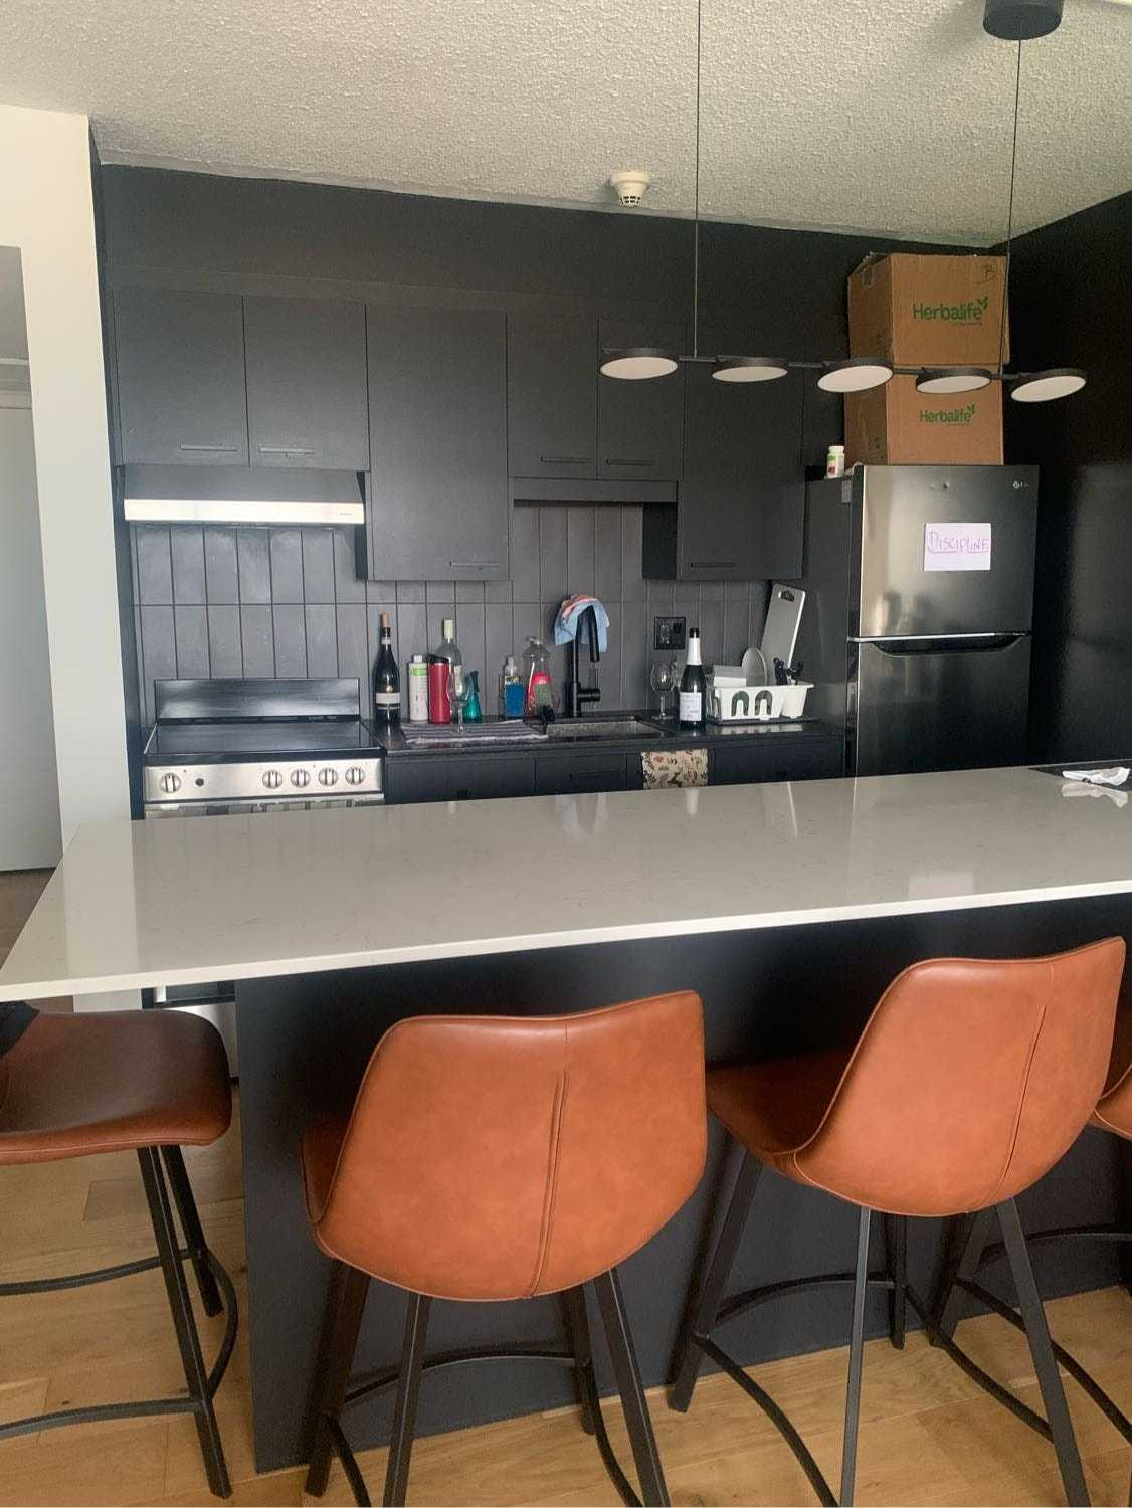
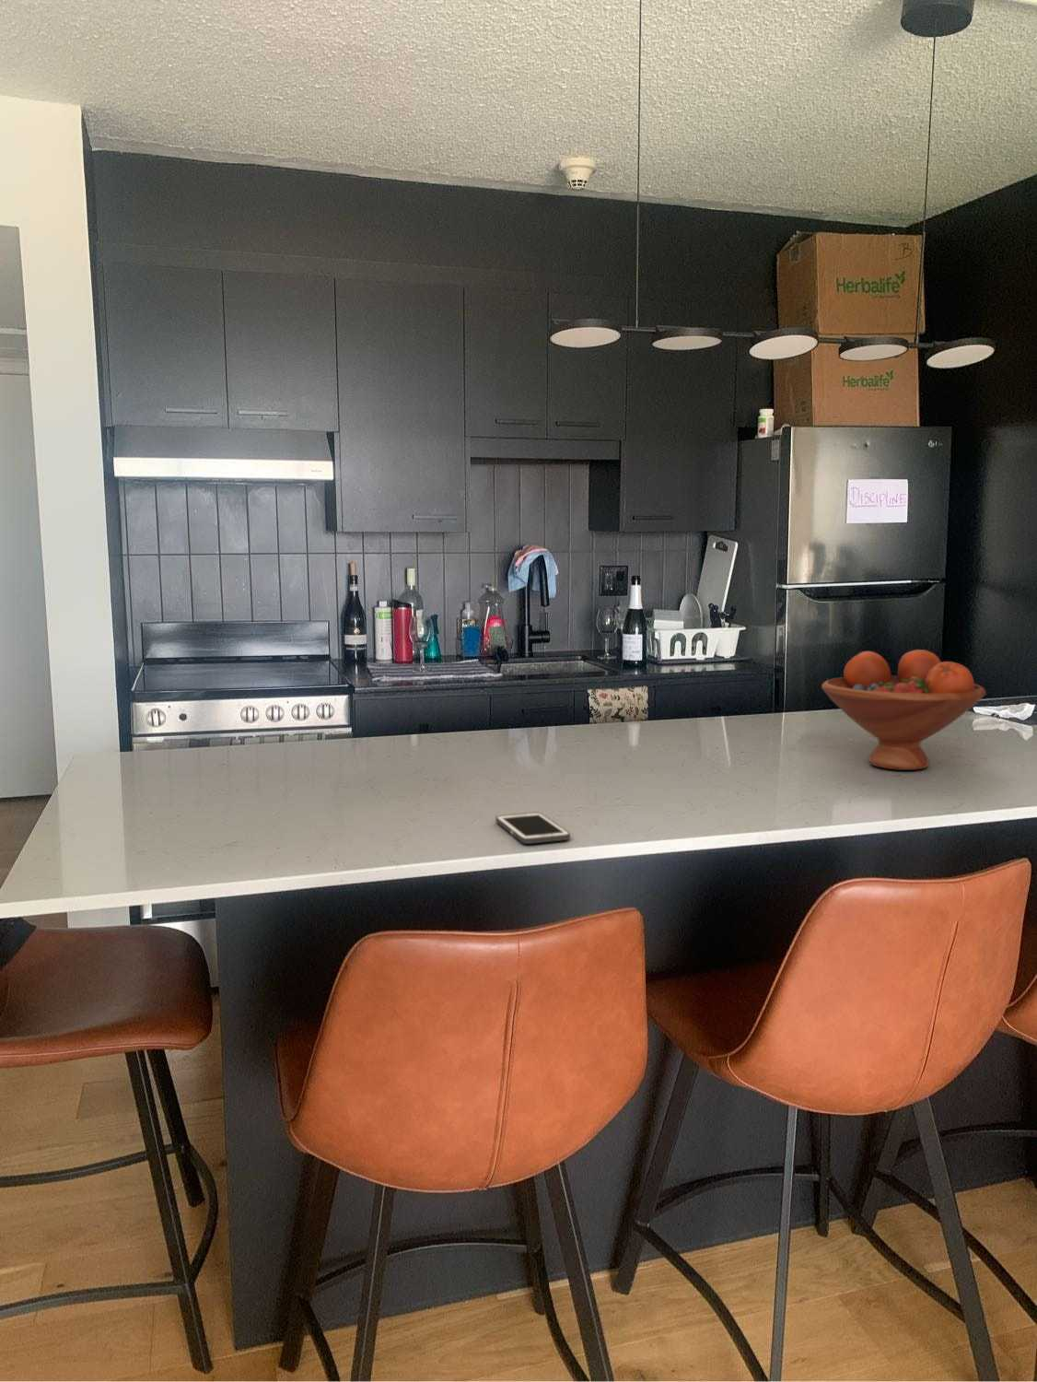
+ cell phone [495,812,571,845]
+ fruit bowl [820,648,987,772]
